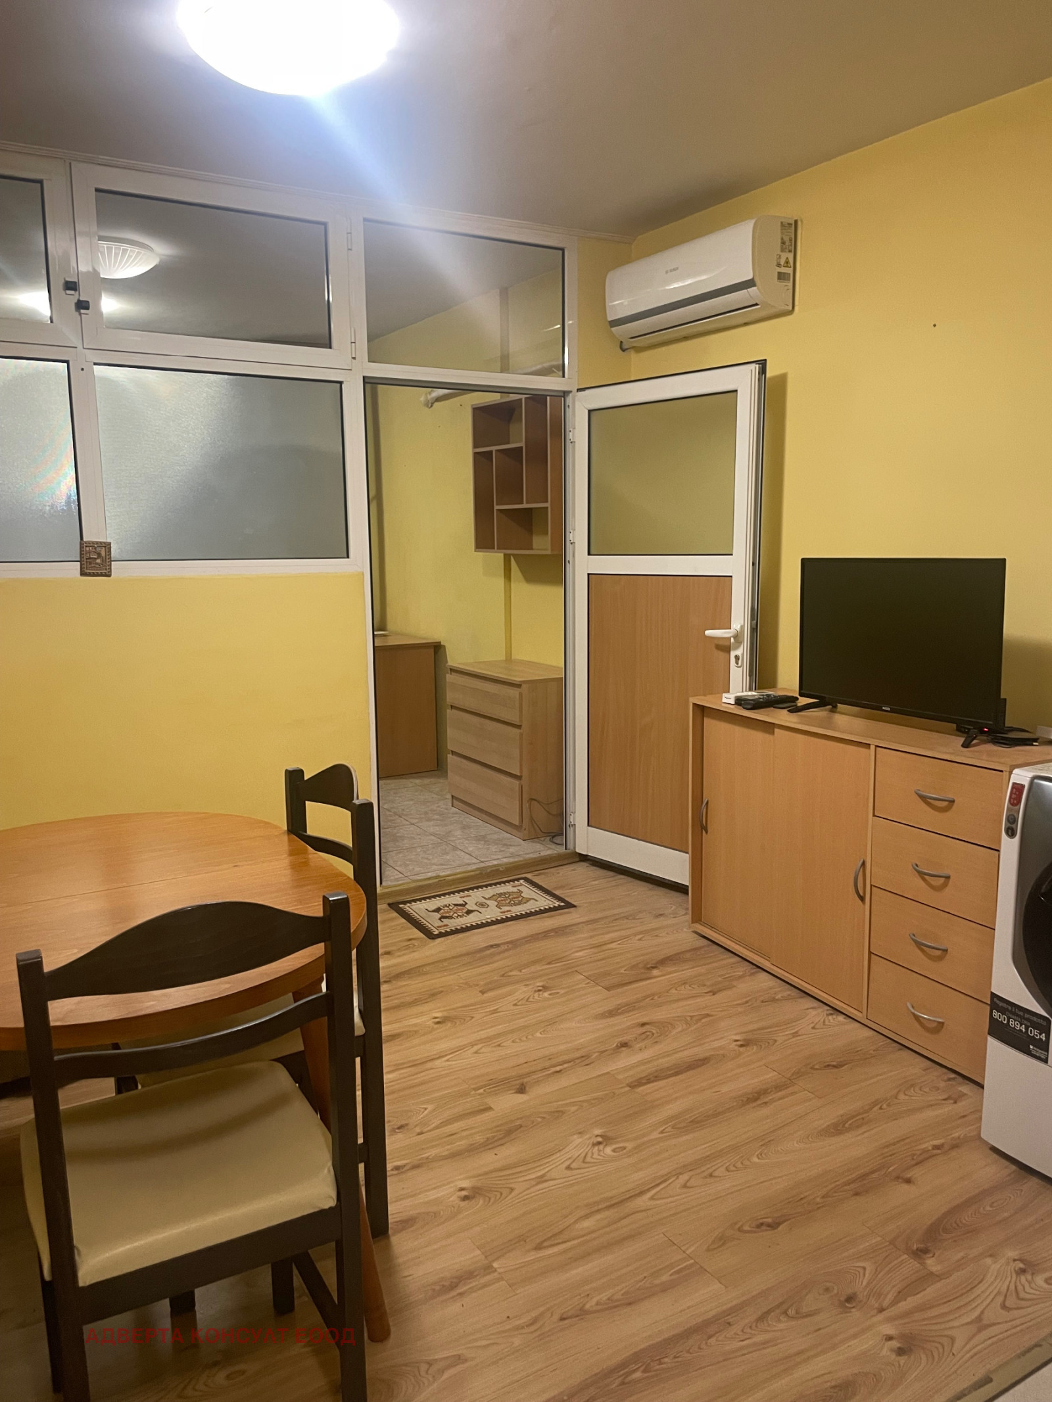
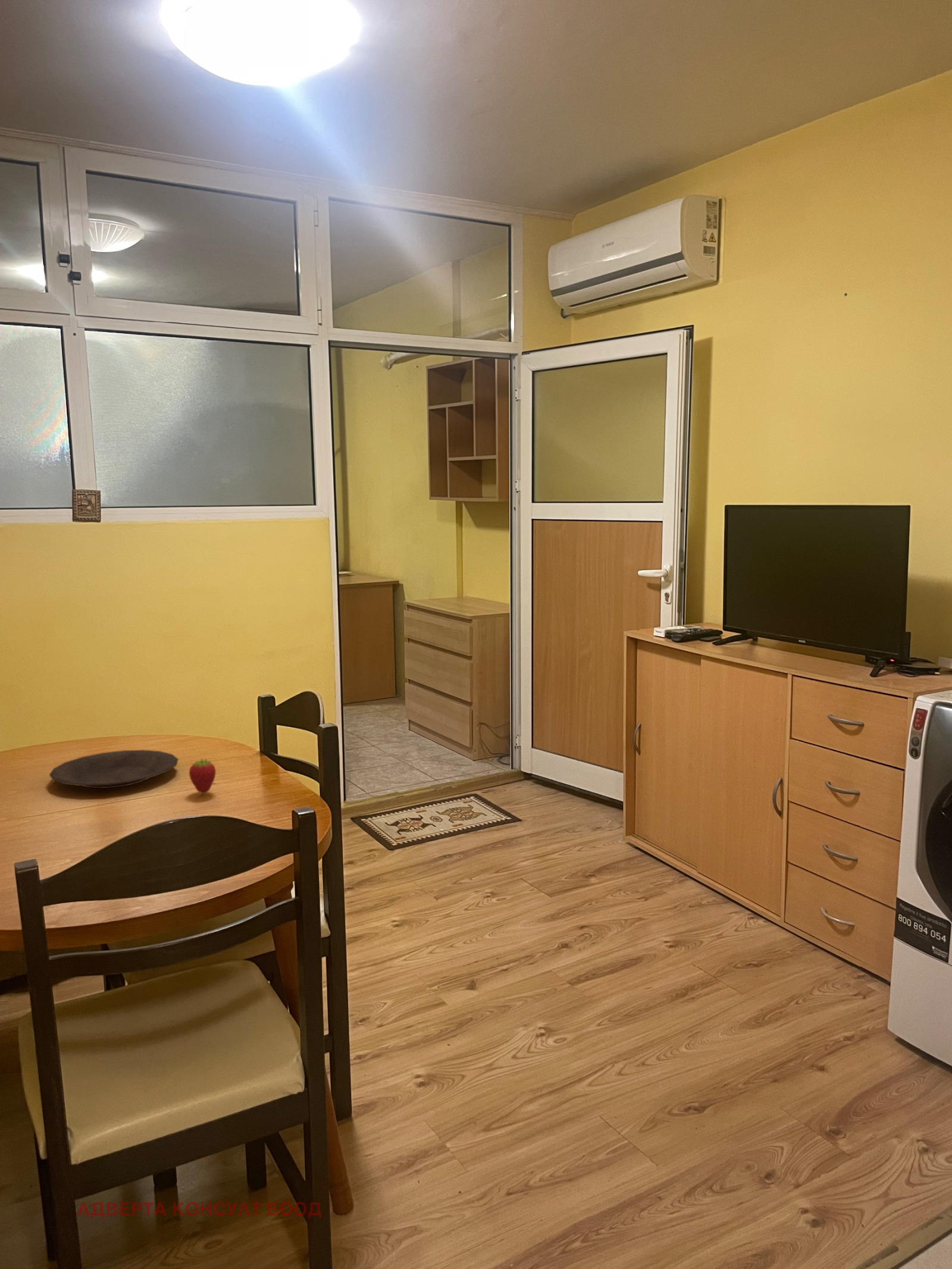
+ fruit [189,758,217,794]
+ plate [49,749,179,789]
